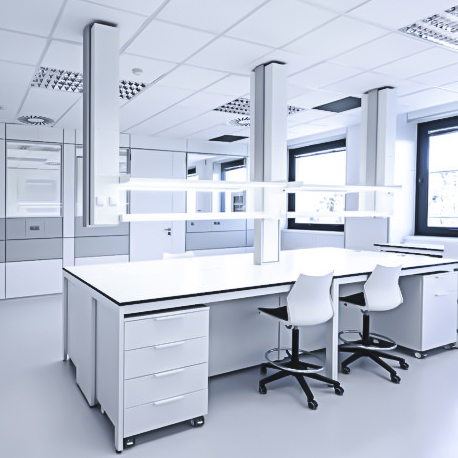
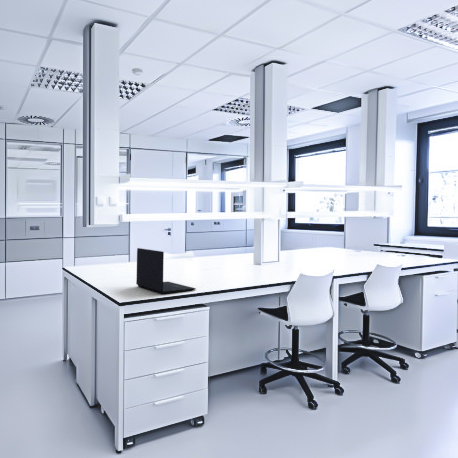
+ laptop [135,247,197,295]
